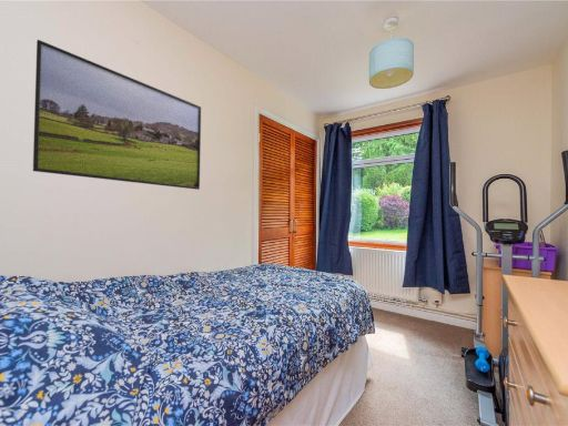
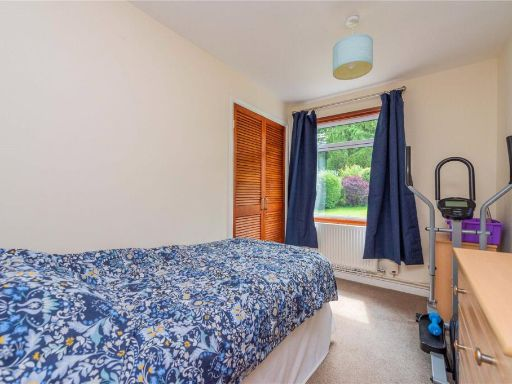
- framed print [32,39,202,191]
